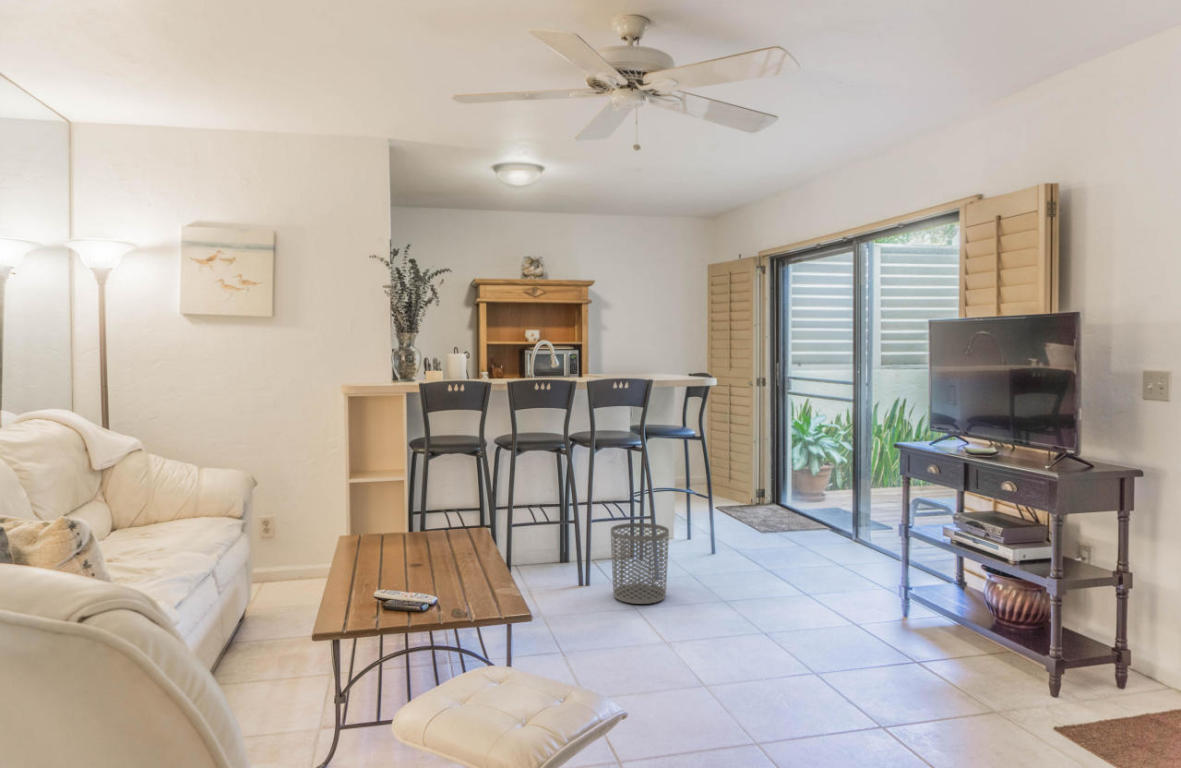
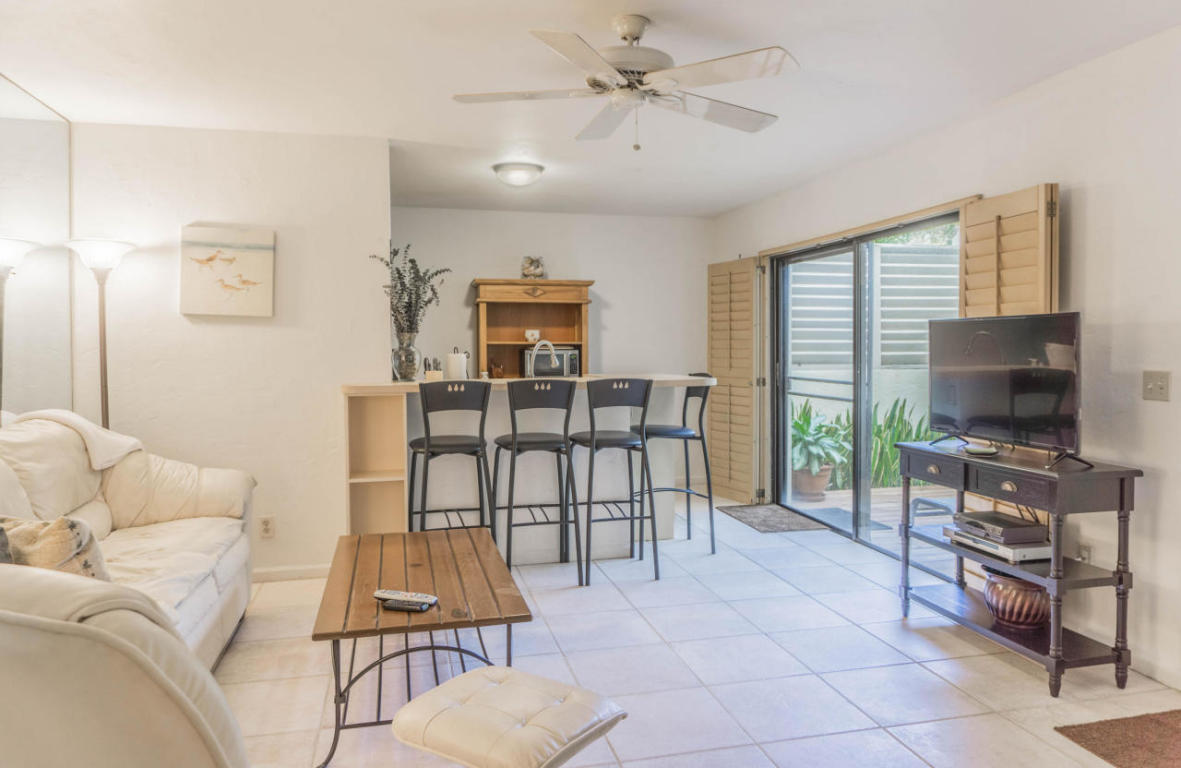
- waste bin [610,522,670,605]
